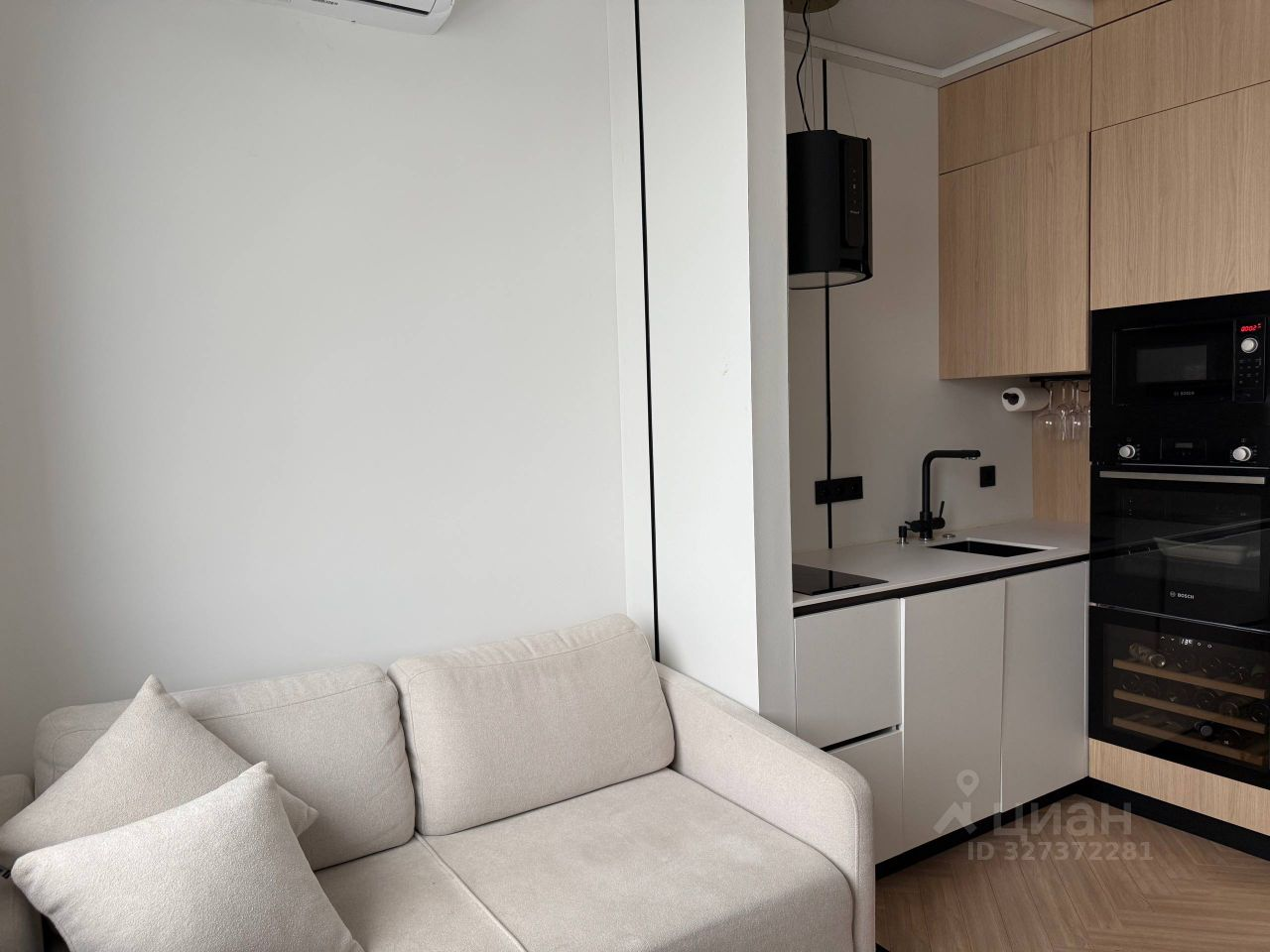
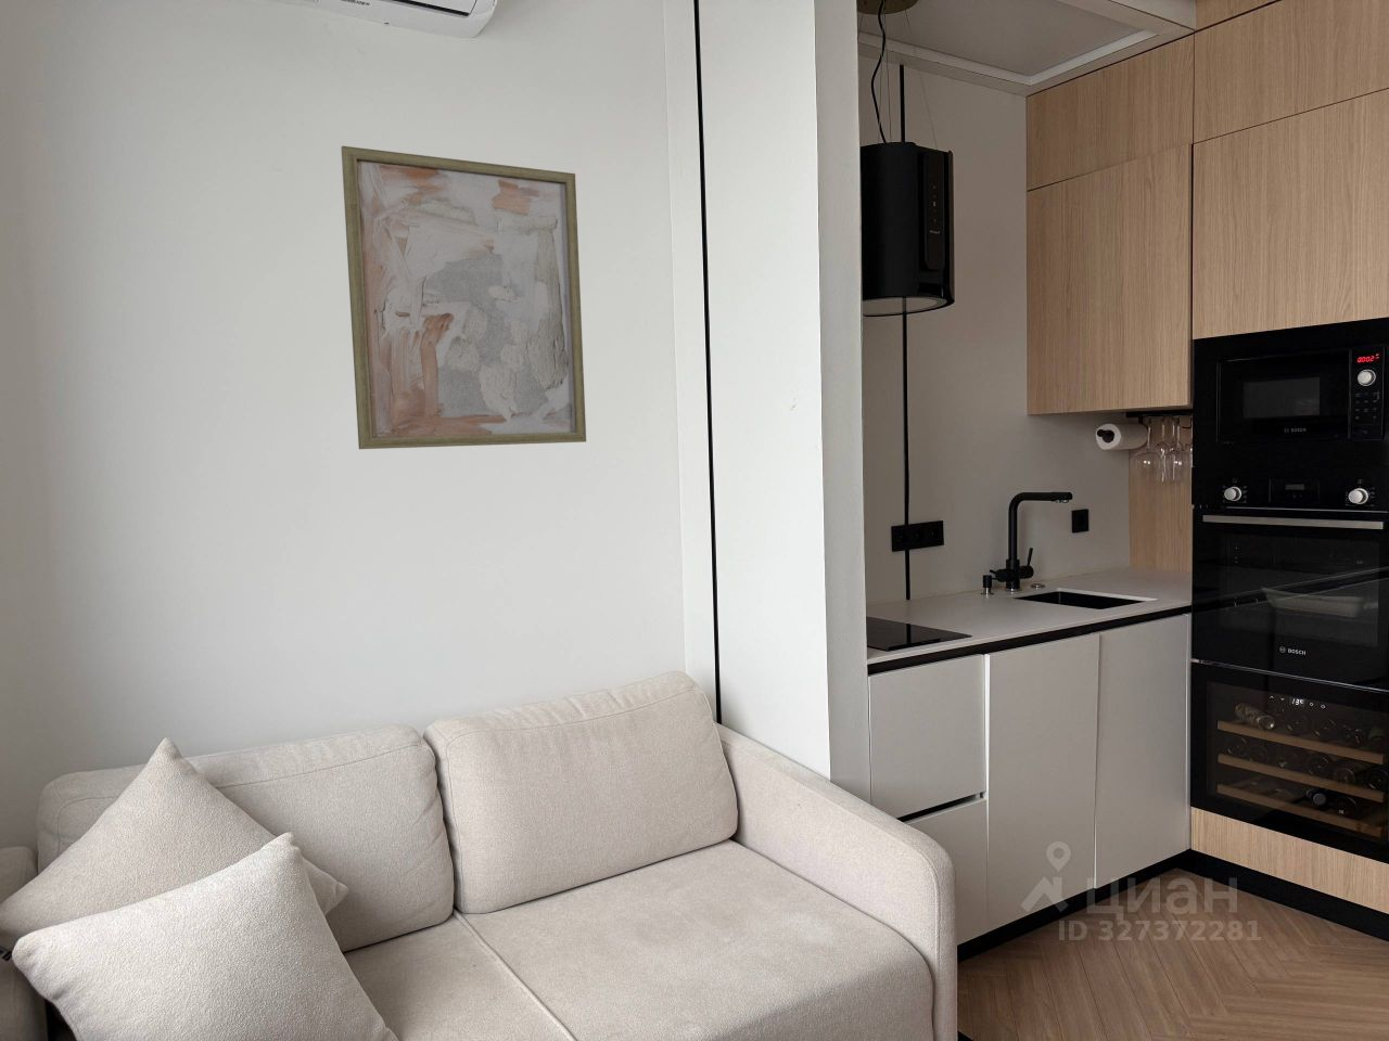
+ wall art [340,145,587,451]
